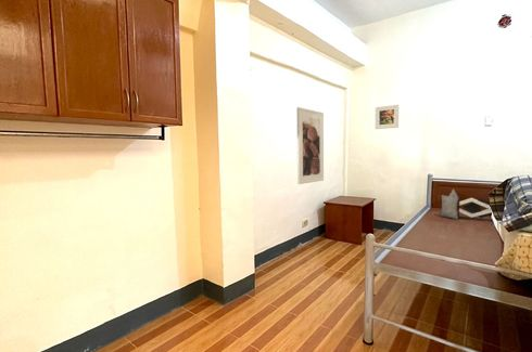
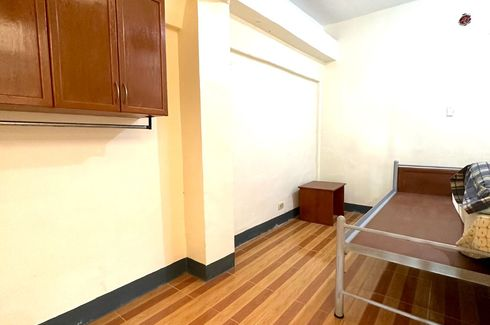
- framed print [296,106,325,185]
- pillow [440,187,493,221]
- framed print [375,104,400,130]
